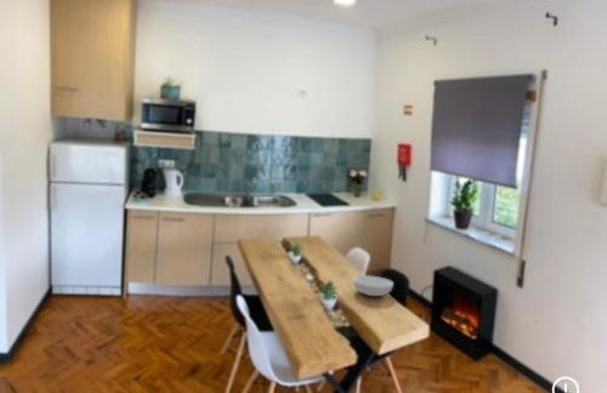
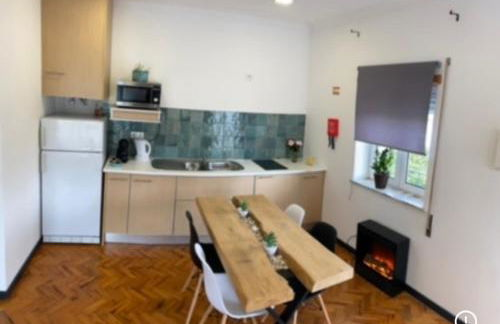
- serving bowl [352,274,395,297]
